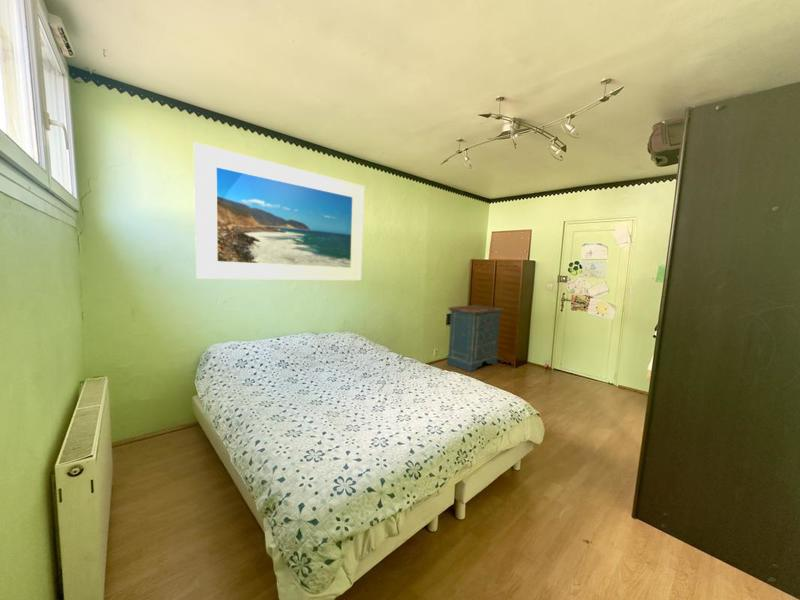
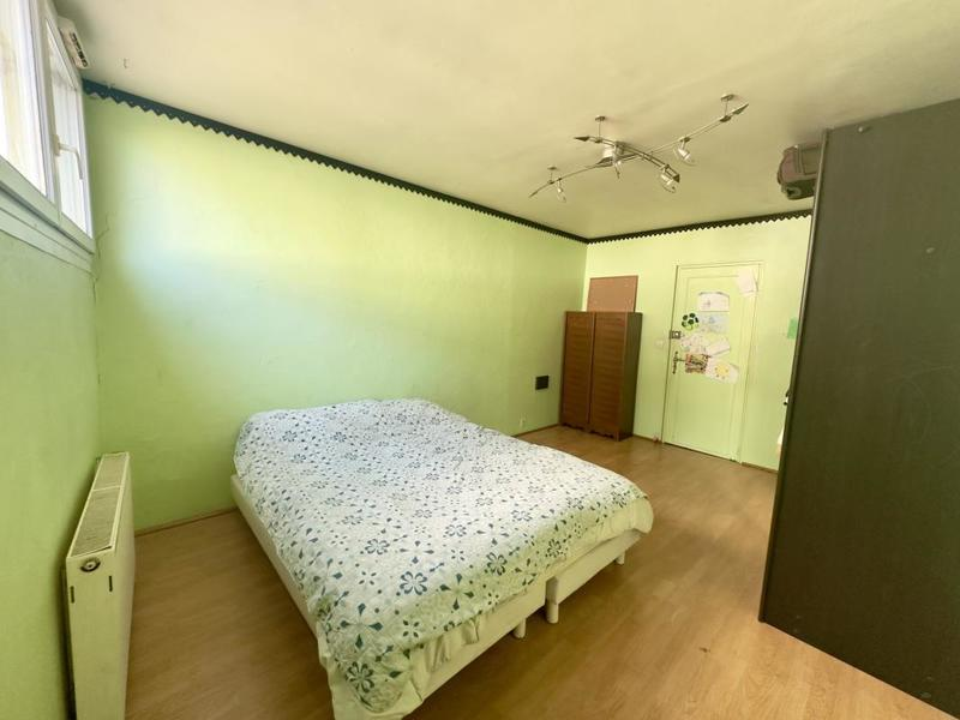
- dresser [446,304,504,373]
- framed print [193,141,365,282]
